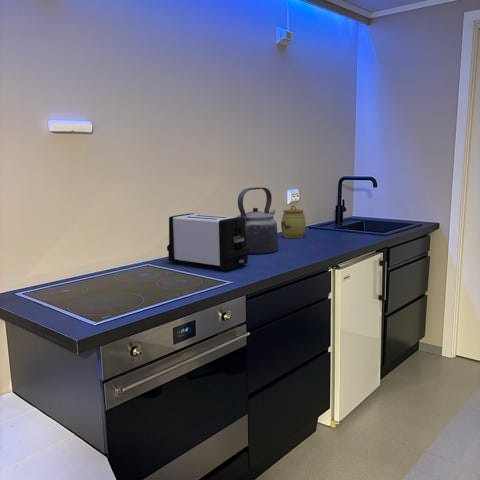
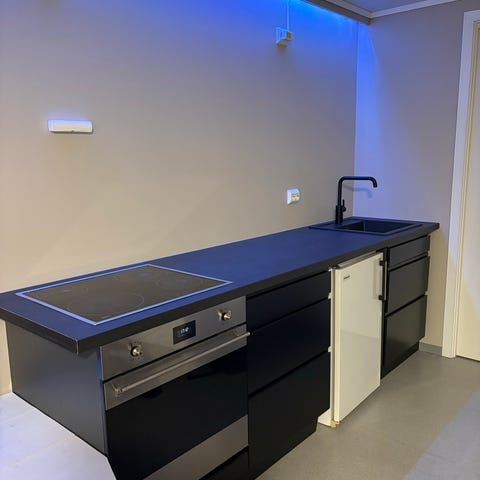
- jar [280,204,307,239]
- toaster [166,212,249,272]
- kettle [237,186,279,255]
